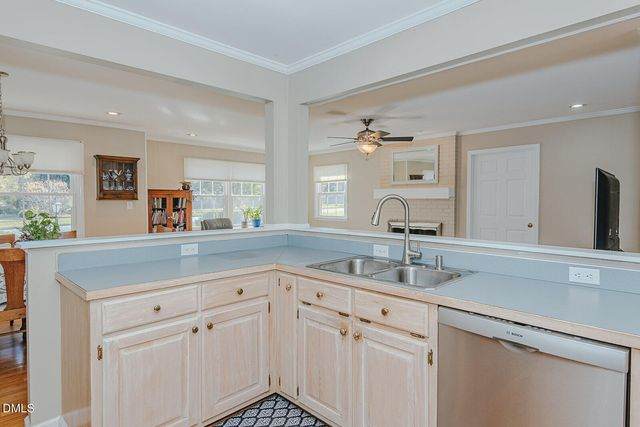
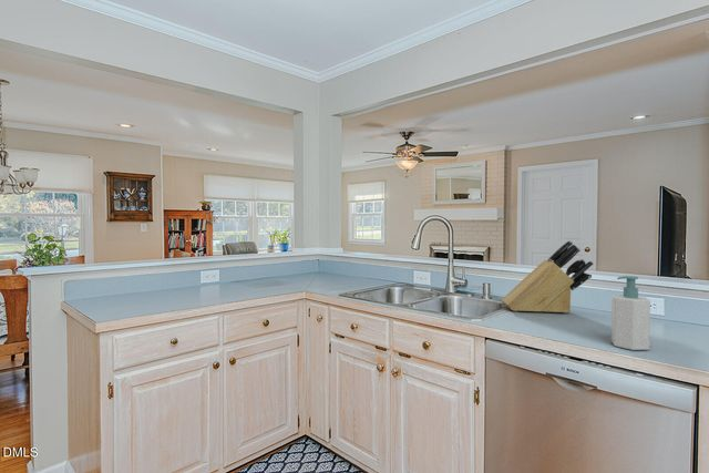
+ soap bottle [610,275,651,351]
+ knife block [501,239,594,315]
